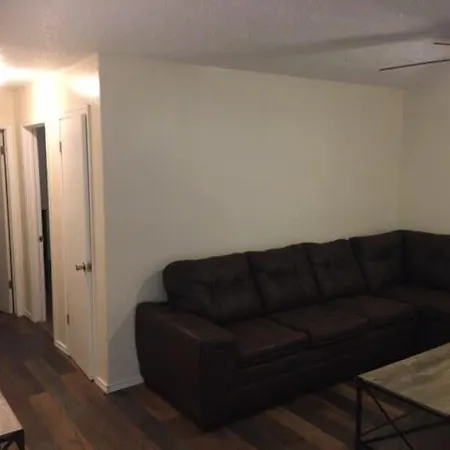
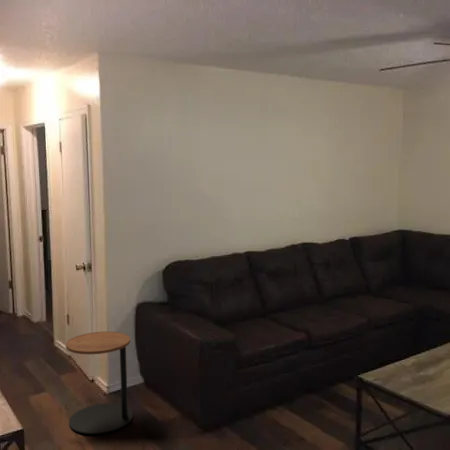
+ side table [65,331,134,435]
